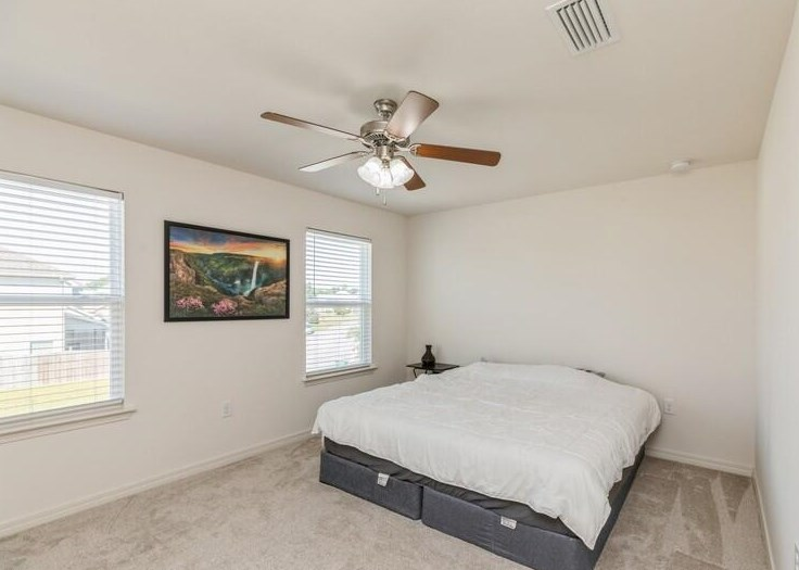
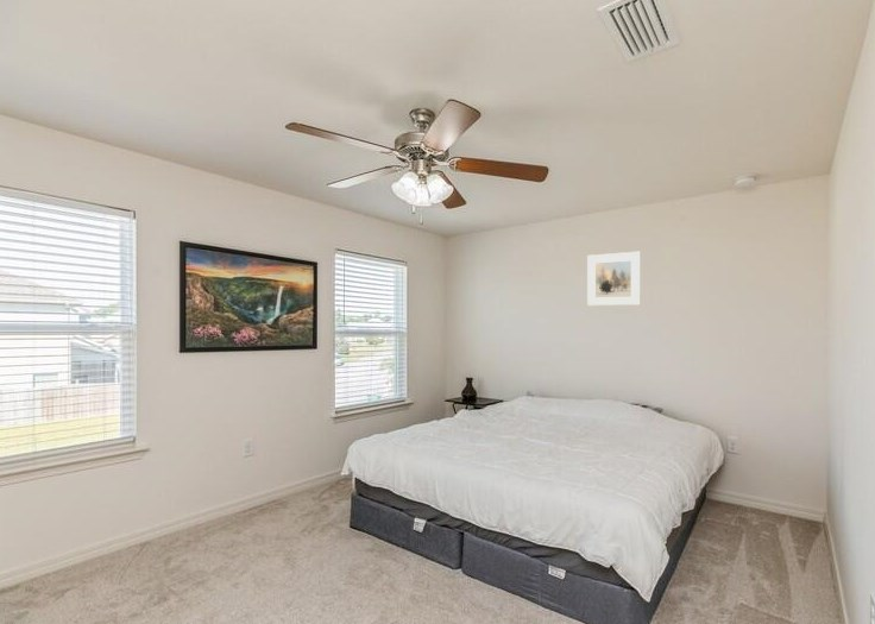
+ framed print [586,251,642,307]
